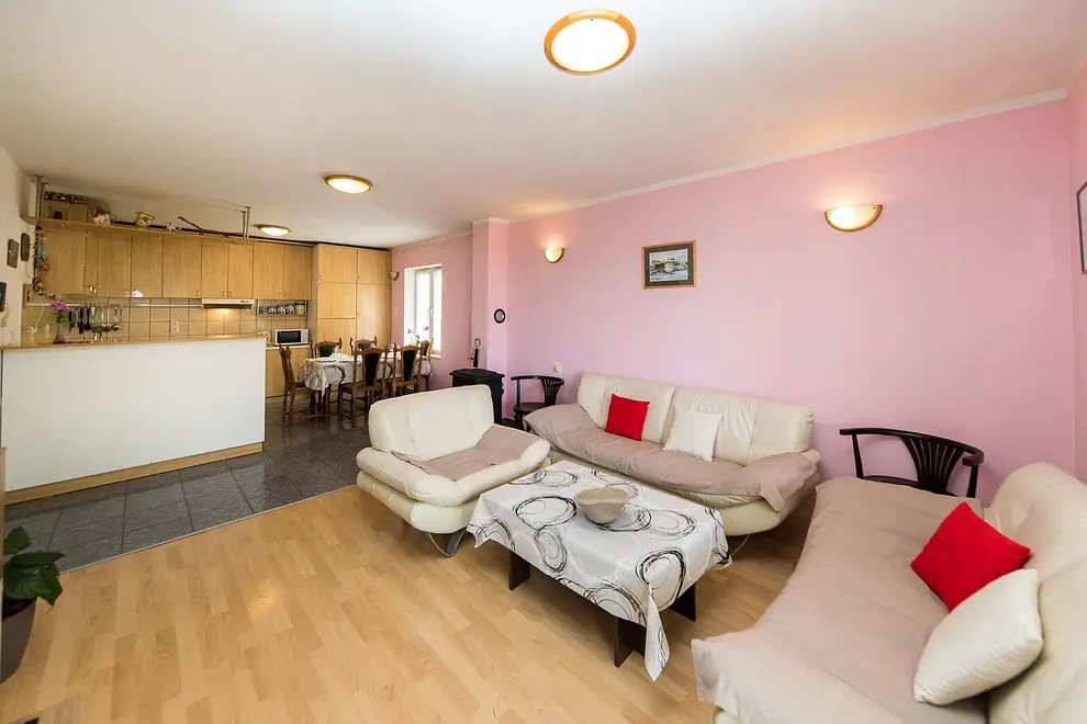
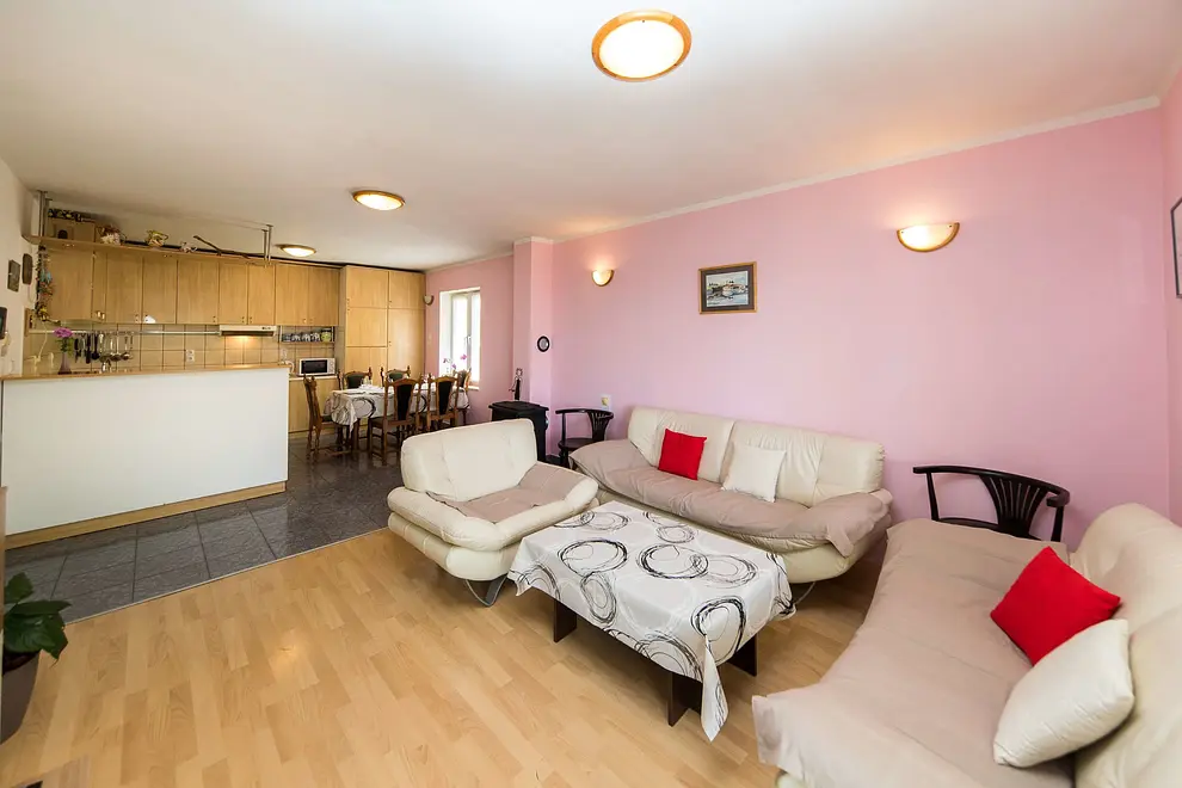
- bowl [572,486,631,524]
